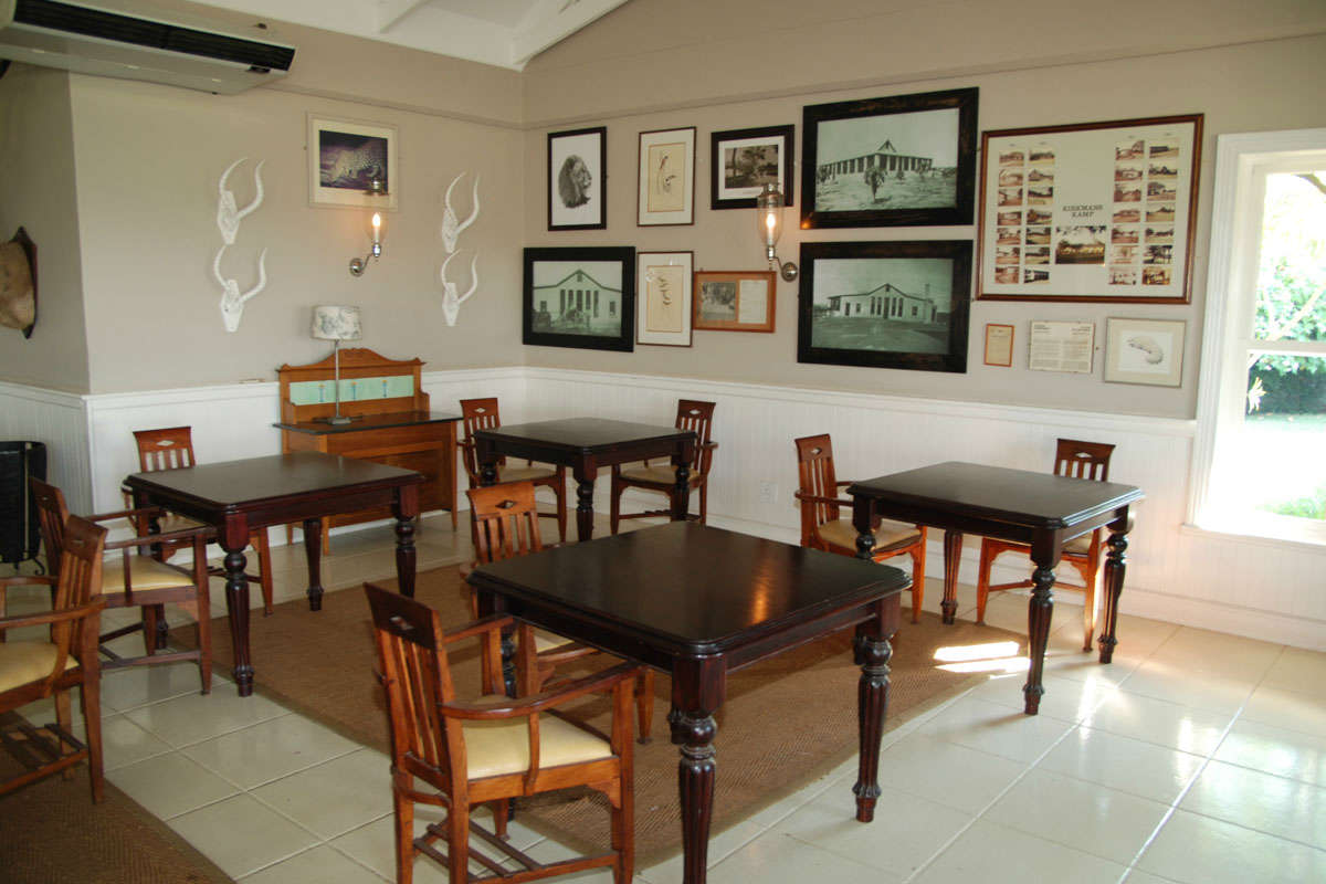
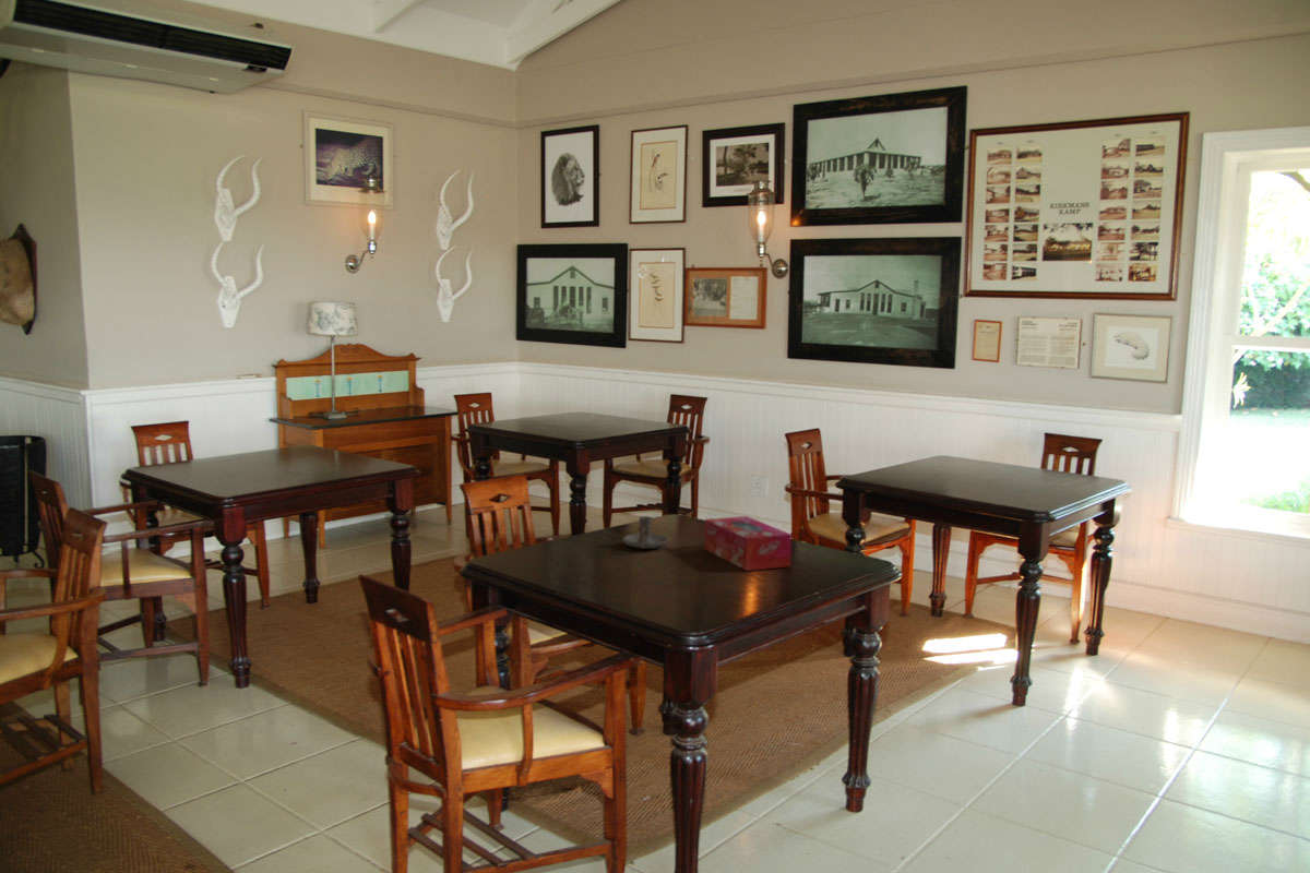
+ tissue box [703,515,793,572]
+ candle holder [622,515,668,550]
